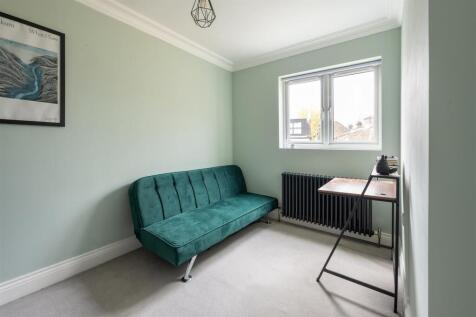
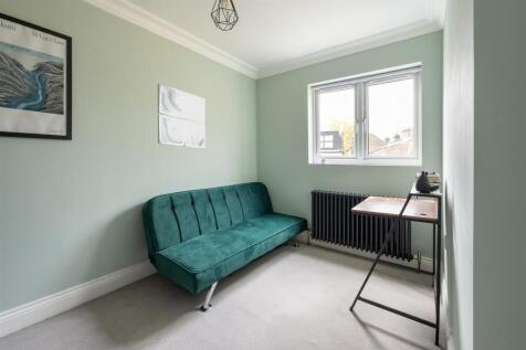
+ wall art [157,83,207,150]
